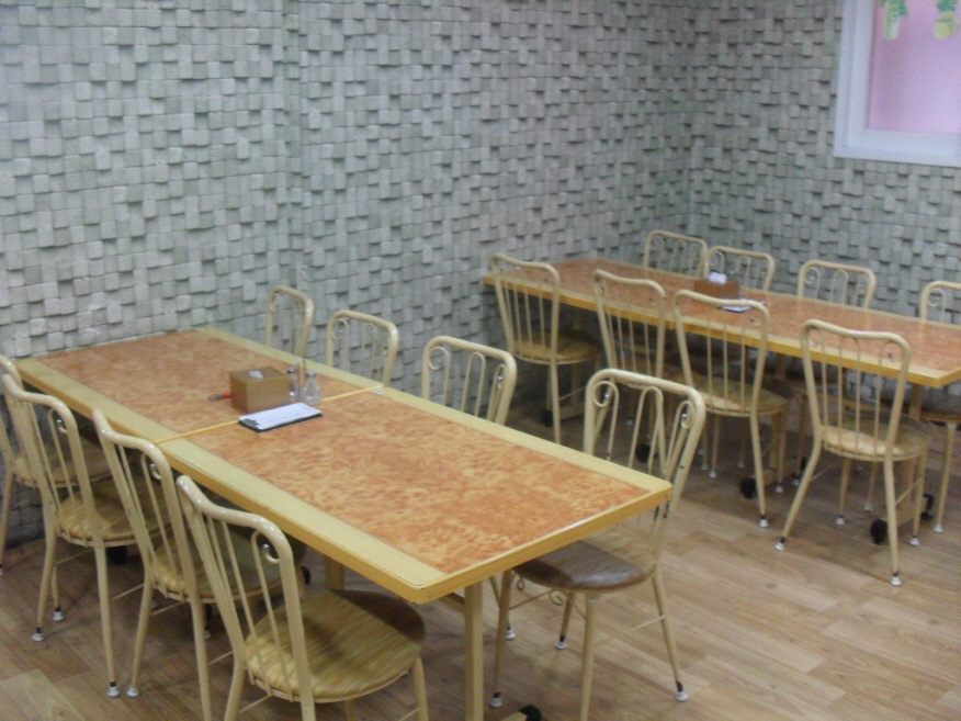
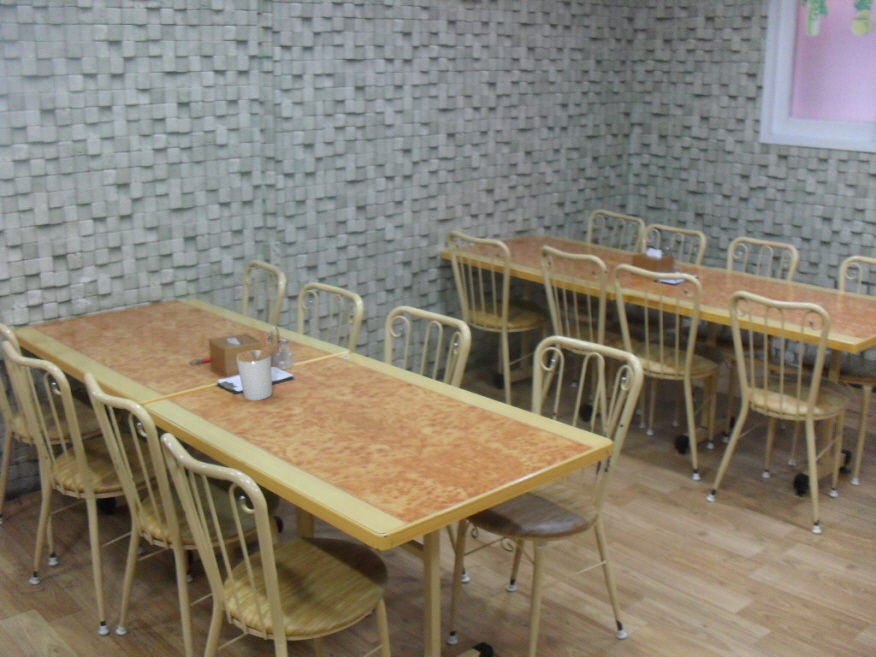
+ utensil holder [235,330,285,401]
